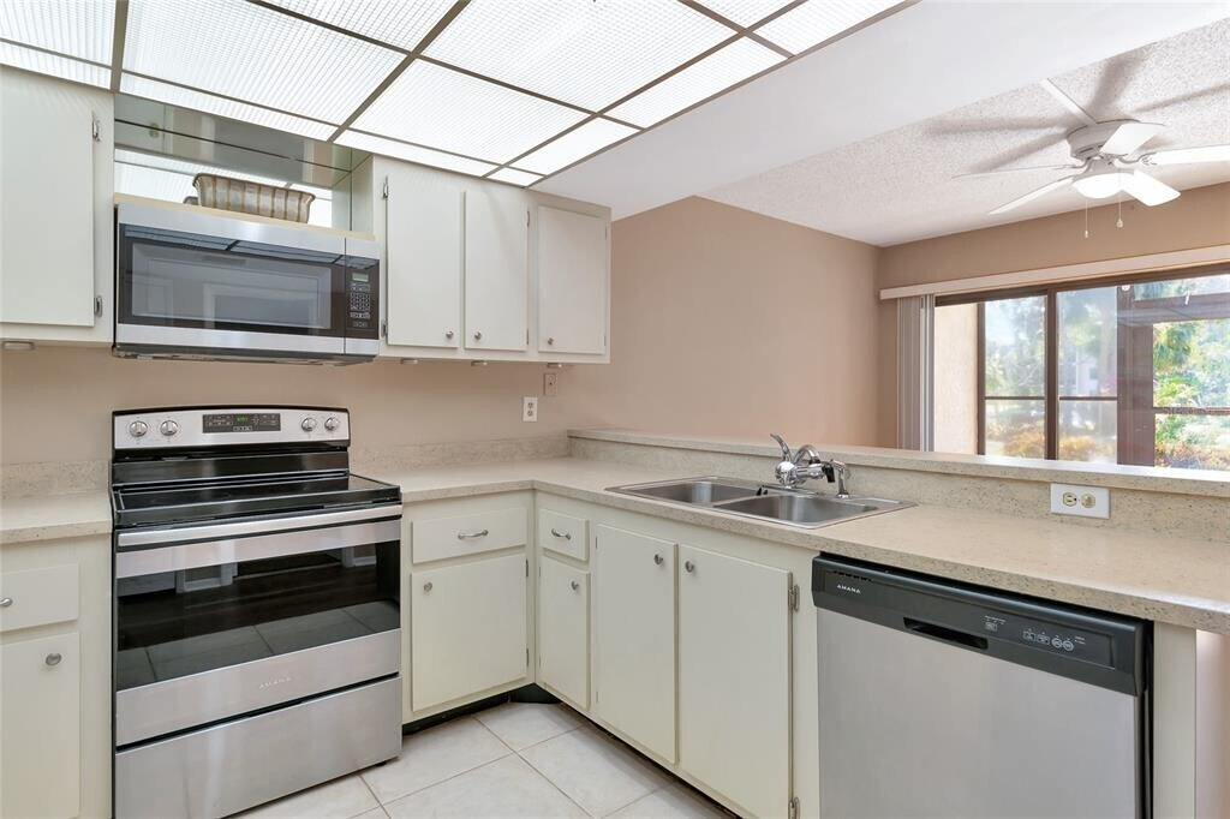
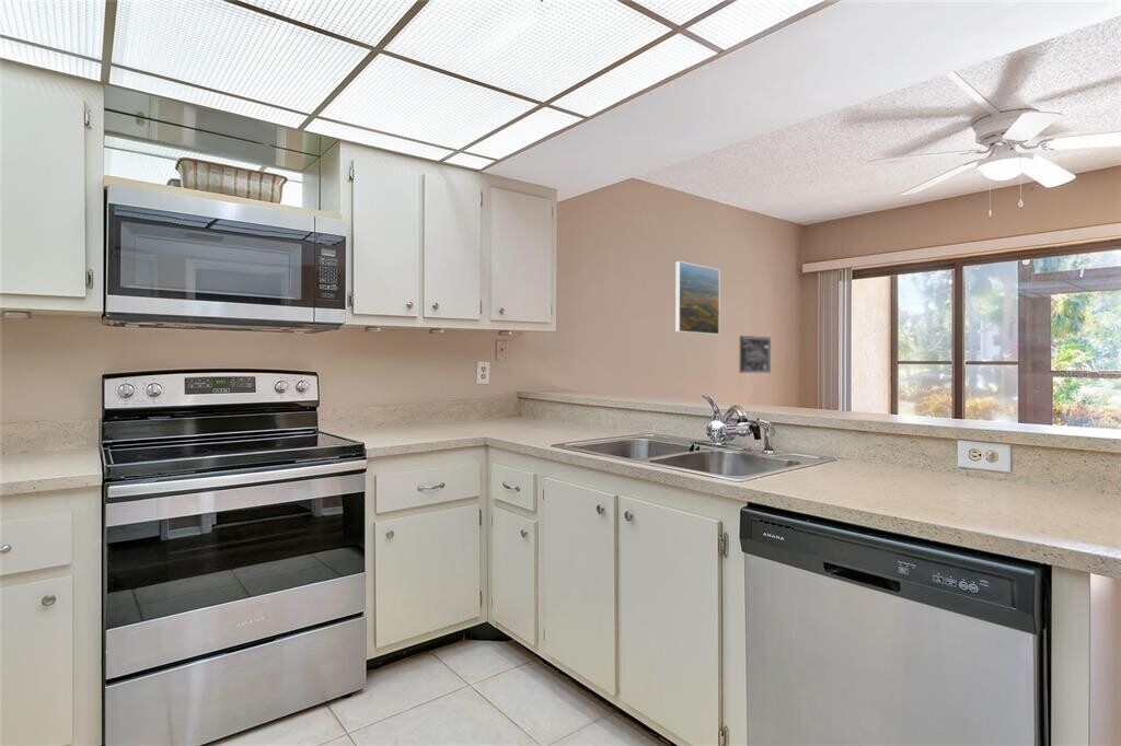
+ wall art [739,335,772,374]
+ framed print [674,260,720,336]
